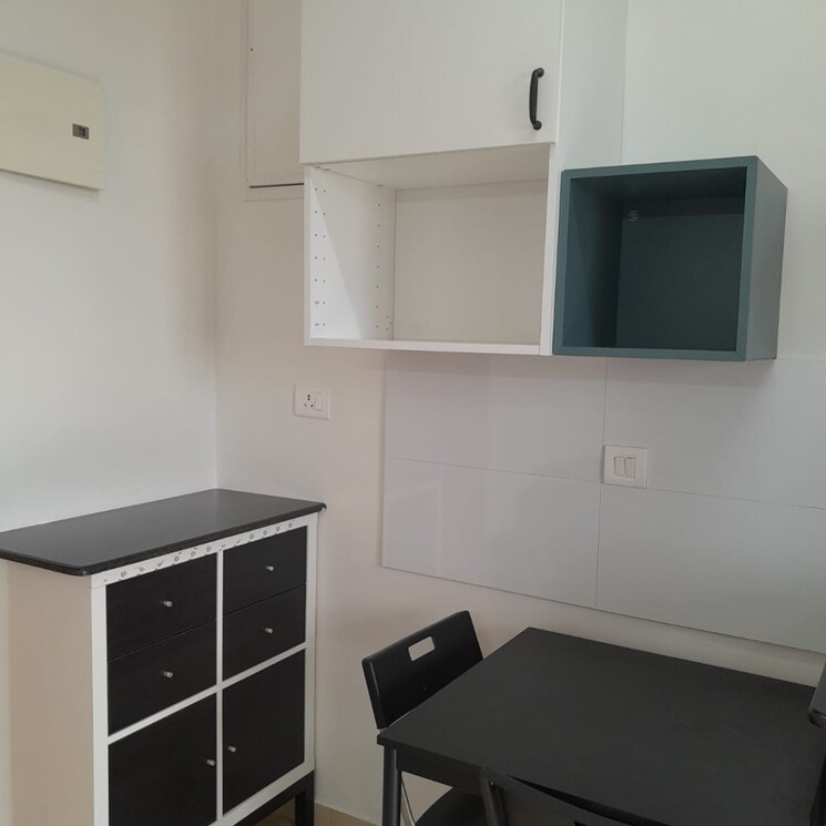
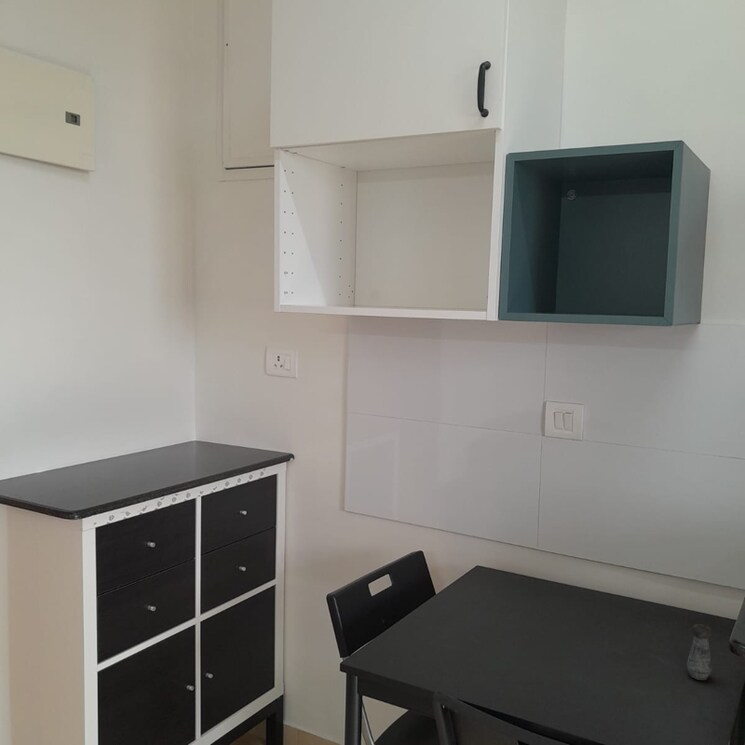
+ salt shaker [686,623,713,681]
